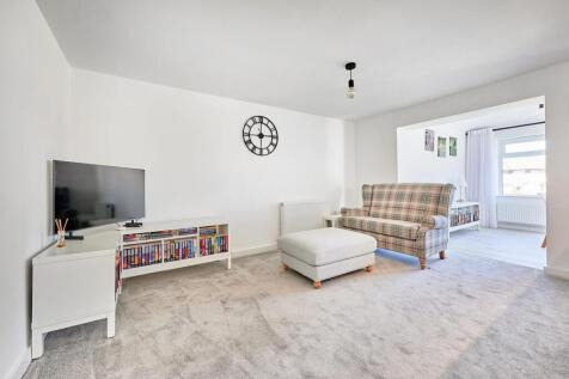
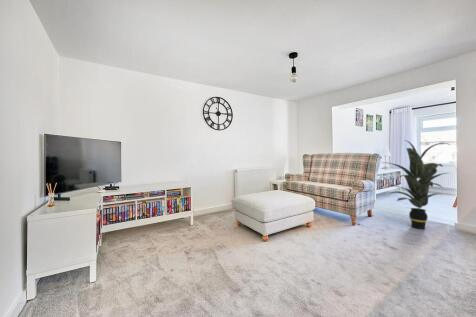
+ indoor plant [382,139,451,230]
